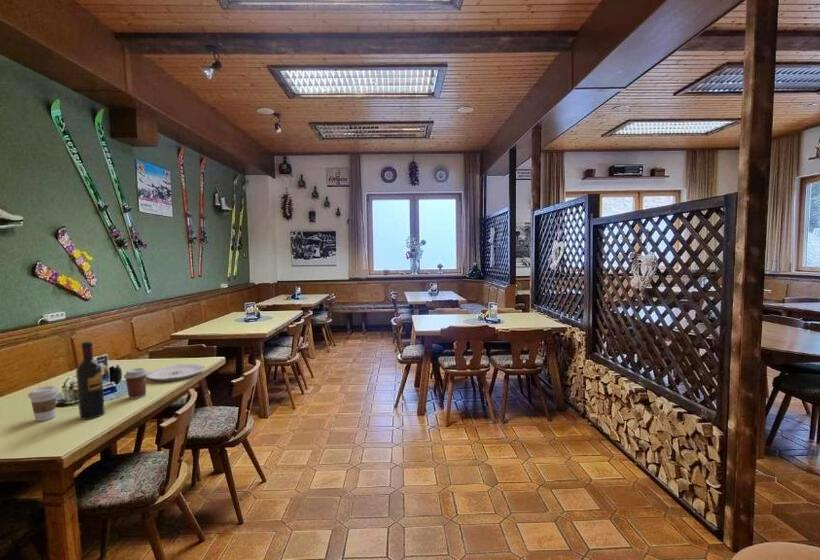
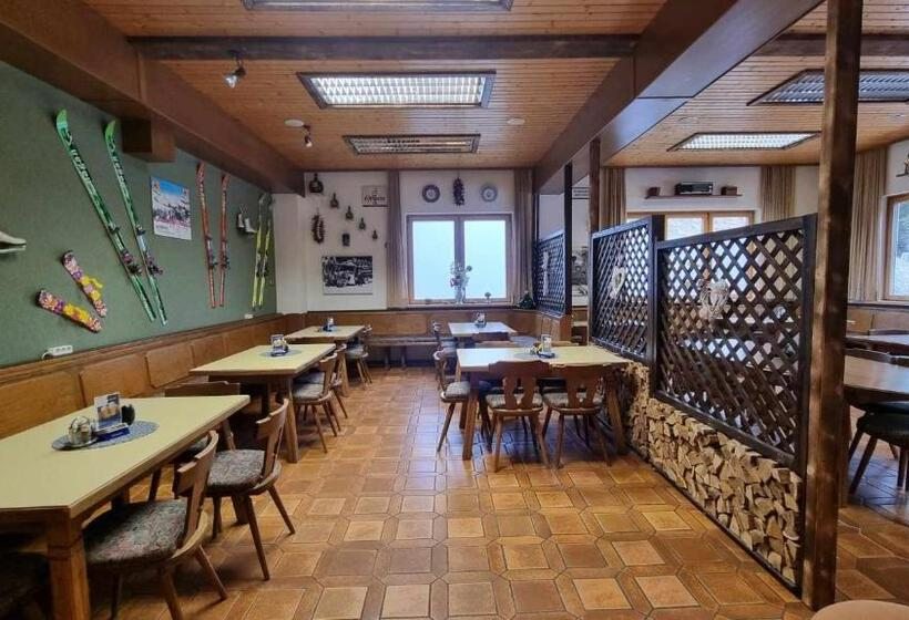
- coffee cup [27,385,59,422]
- wine bottle [75,340,106,420]
- coffee cup [123,367,149,400]
- plate [146,363,205,382]
